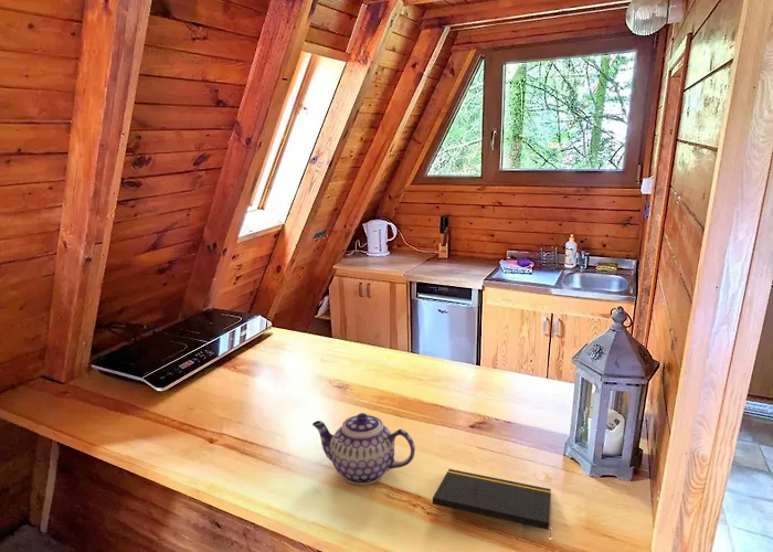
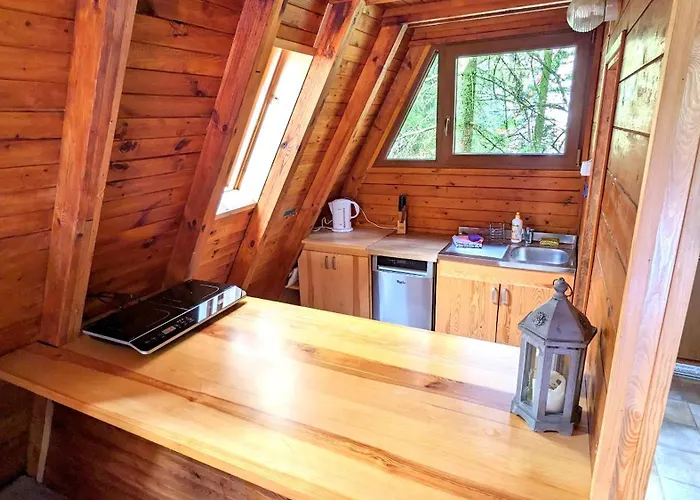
- teapot [311,412,416,486]
- notepad [432,468,552,544]
